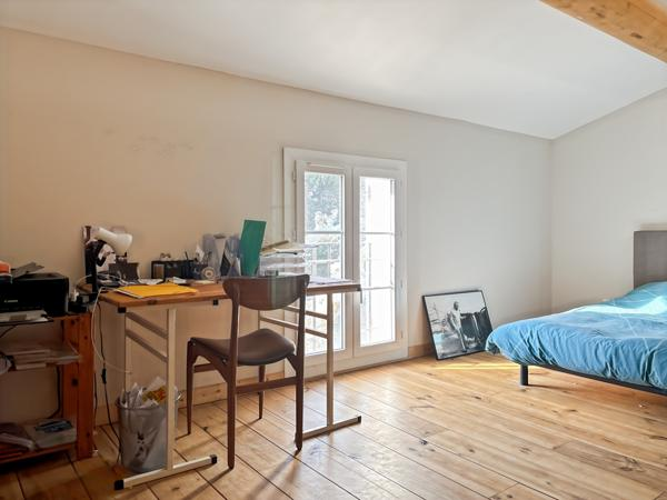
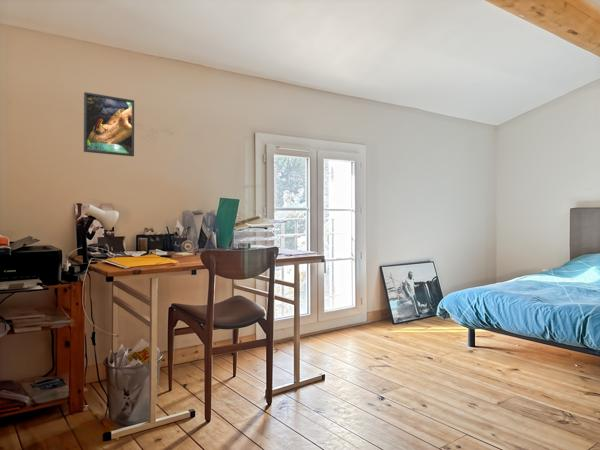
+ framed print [83,91,135,157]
